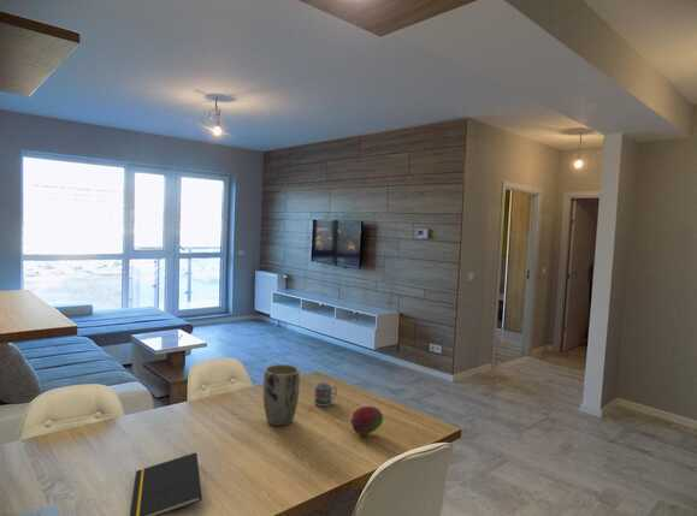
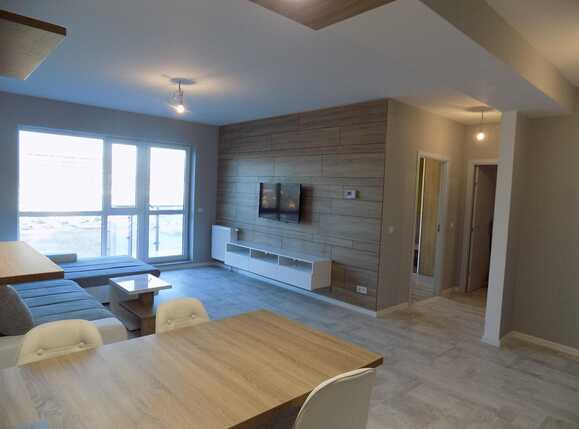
- plant pot [262,363,301,427]
- cup [313,381,338,408]
- notepad [129,451,203,516]
- fruit [350,405,384,435]
